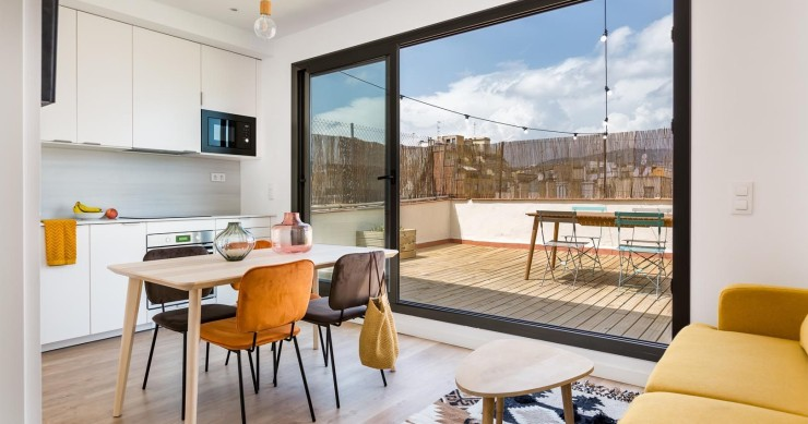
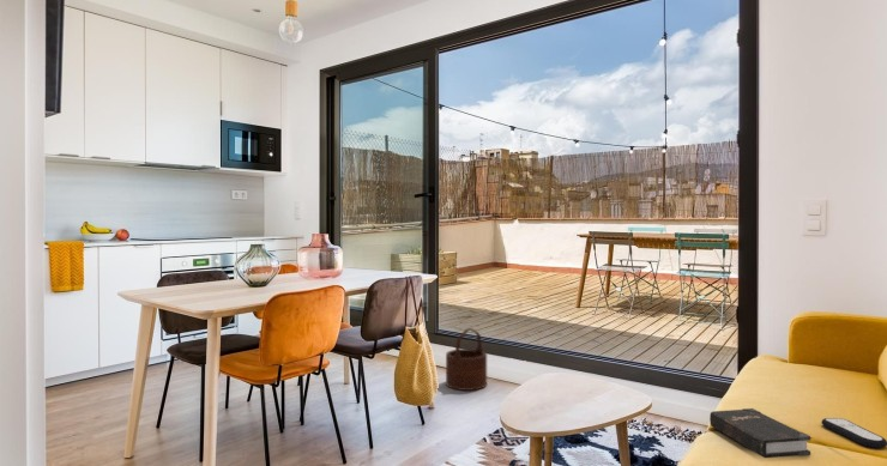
+ hardback book [708,407,811,459]
+ wooden bucket [445,327,488,392]
+ remote control [820,417,887,449]
